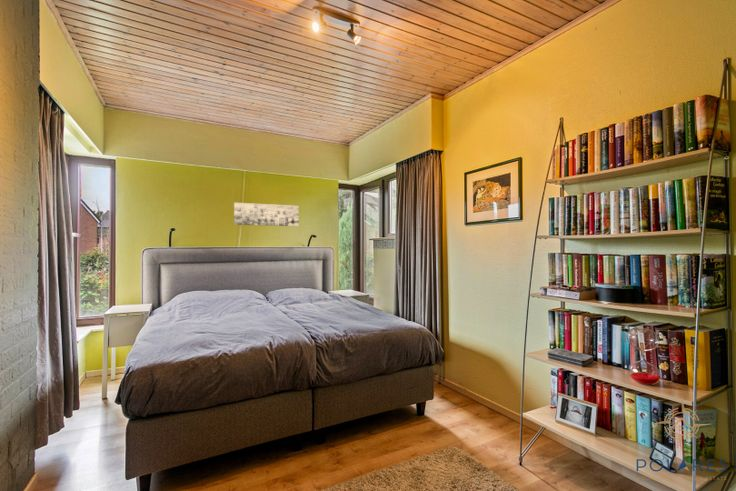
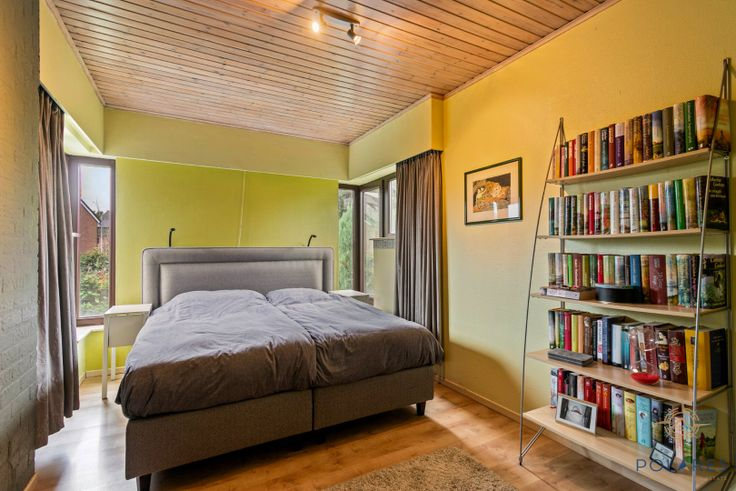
- wall art [233,202,299,227]
